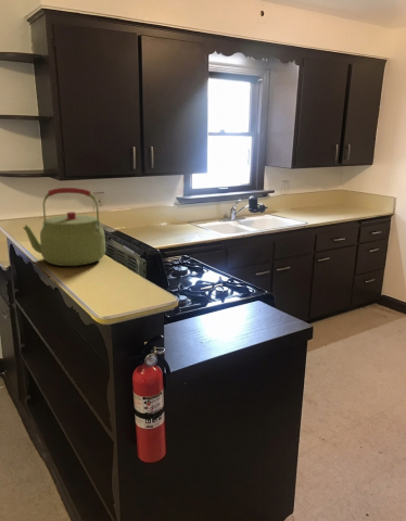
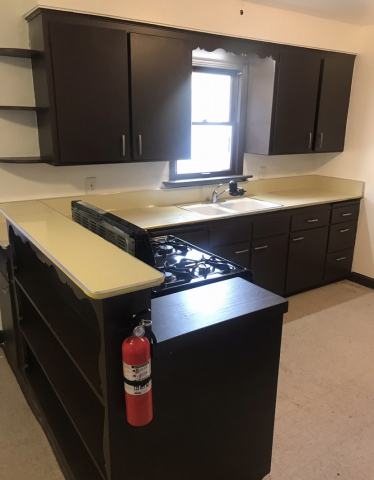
- kettle [22,187,106,267]
